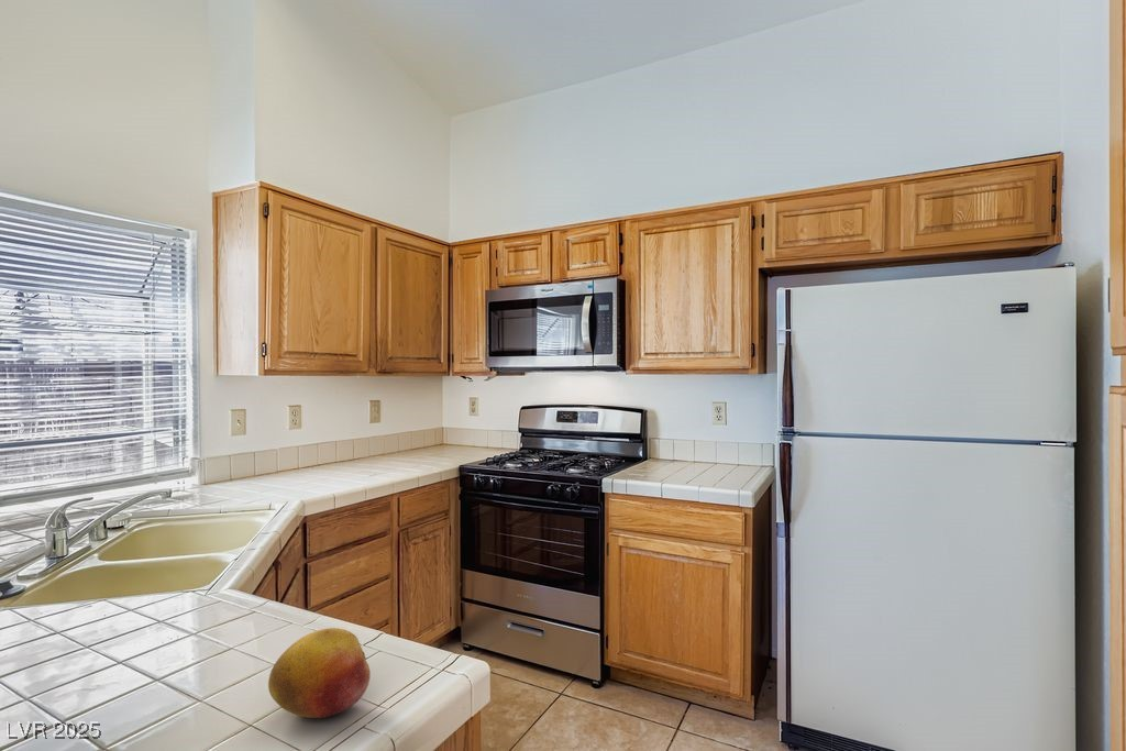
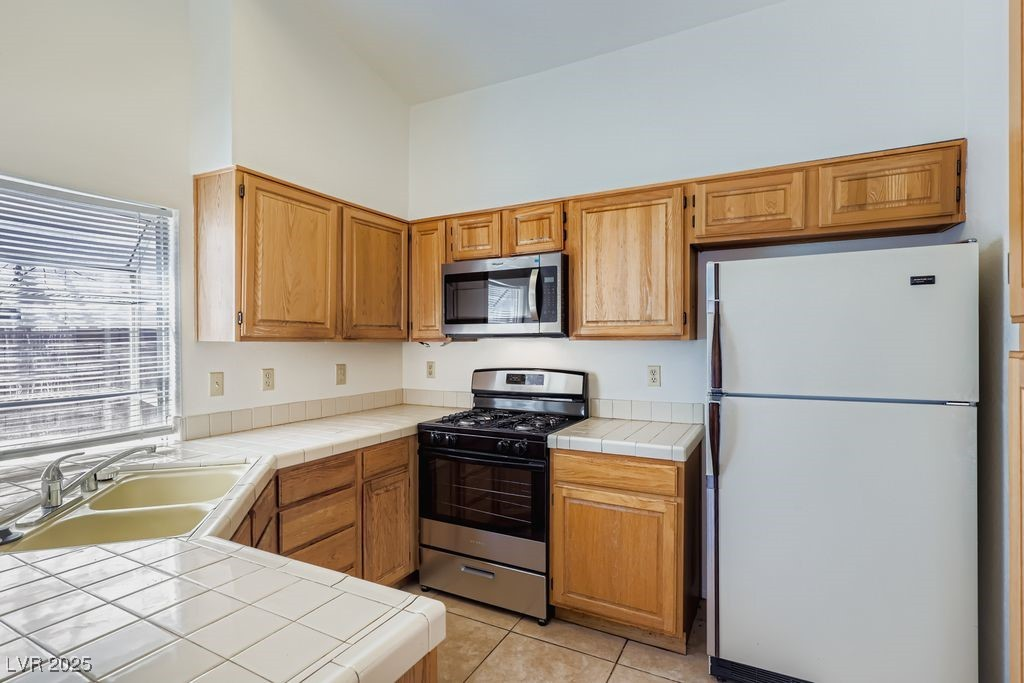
- fruit [267,627,372,719]
